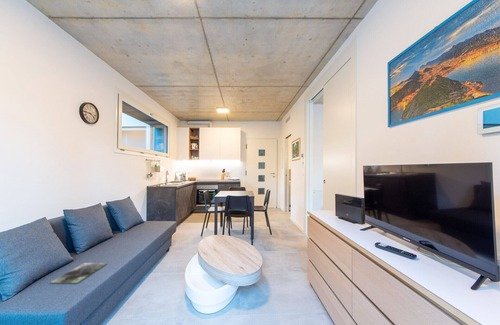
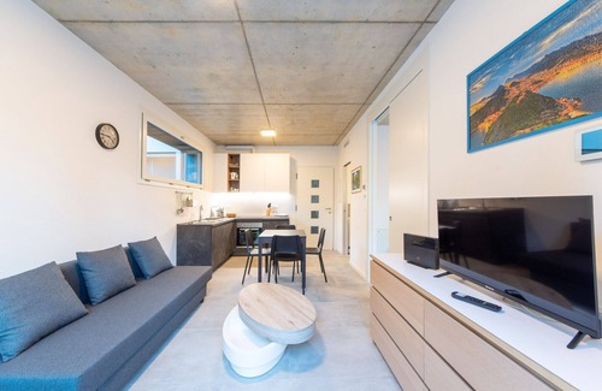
- magazine [49,262,108,284]
